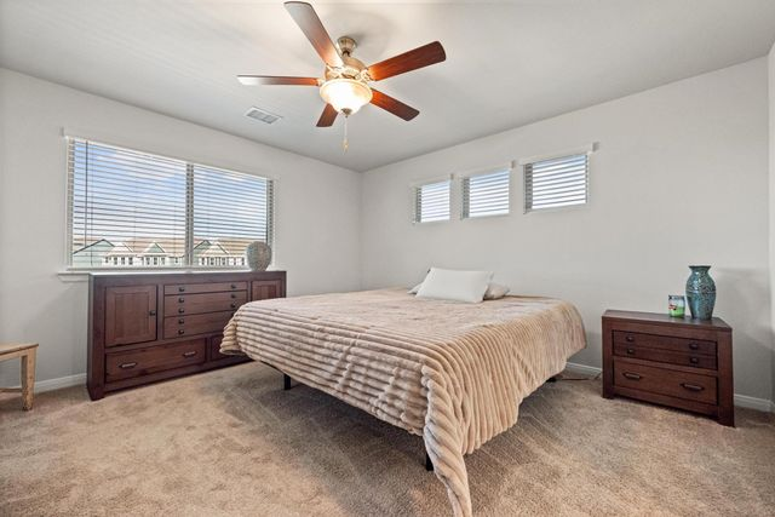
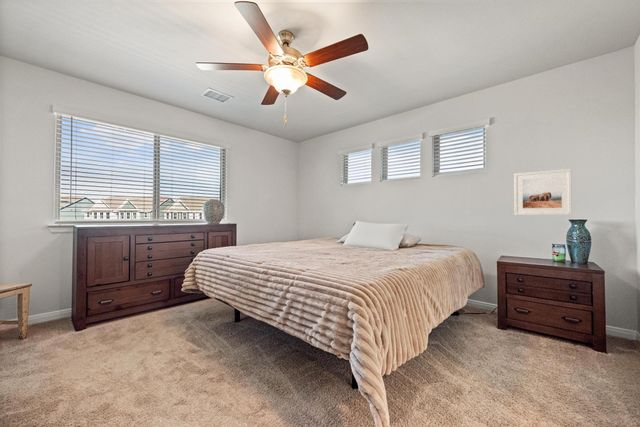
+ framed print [513,168,573,216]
